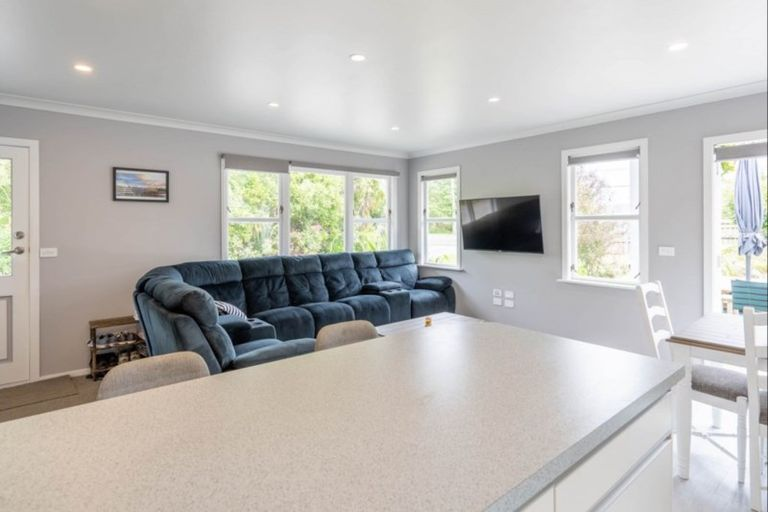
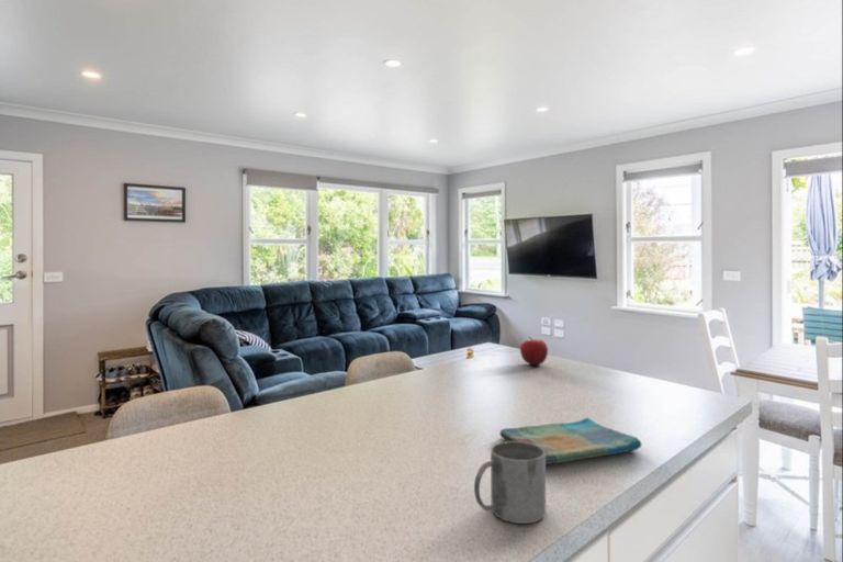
+ mug [473,441,547,525]
+ fruit [519,336,549,366]
+ dish towel [498,416,642,465]
